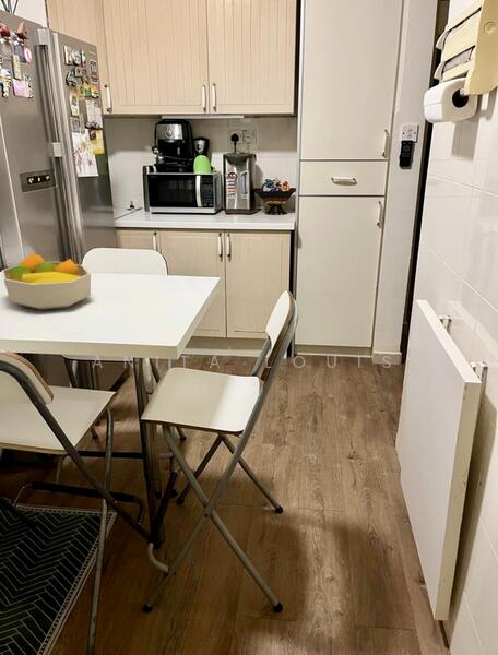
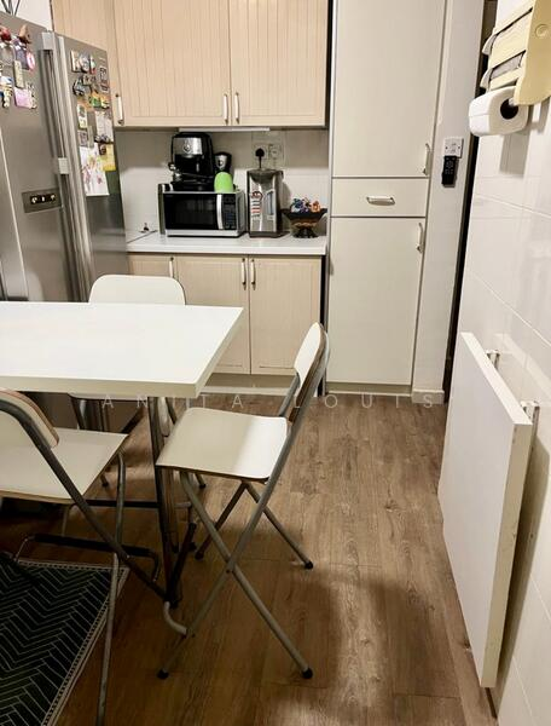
- fruit bowl [1,252,92,311]
